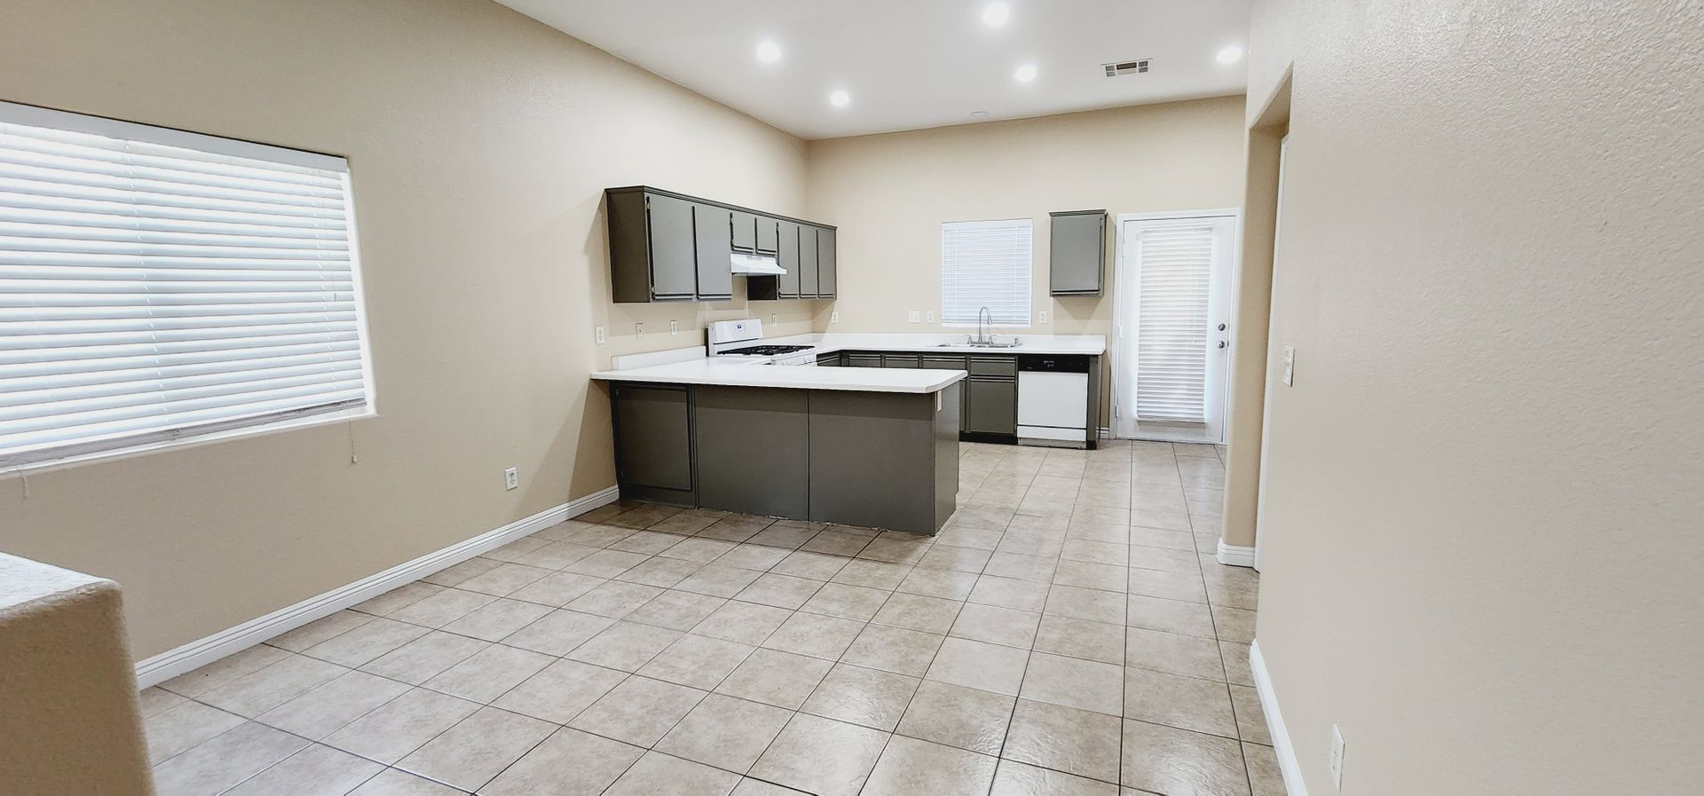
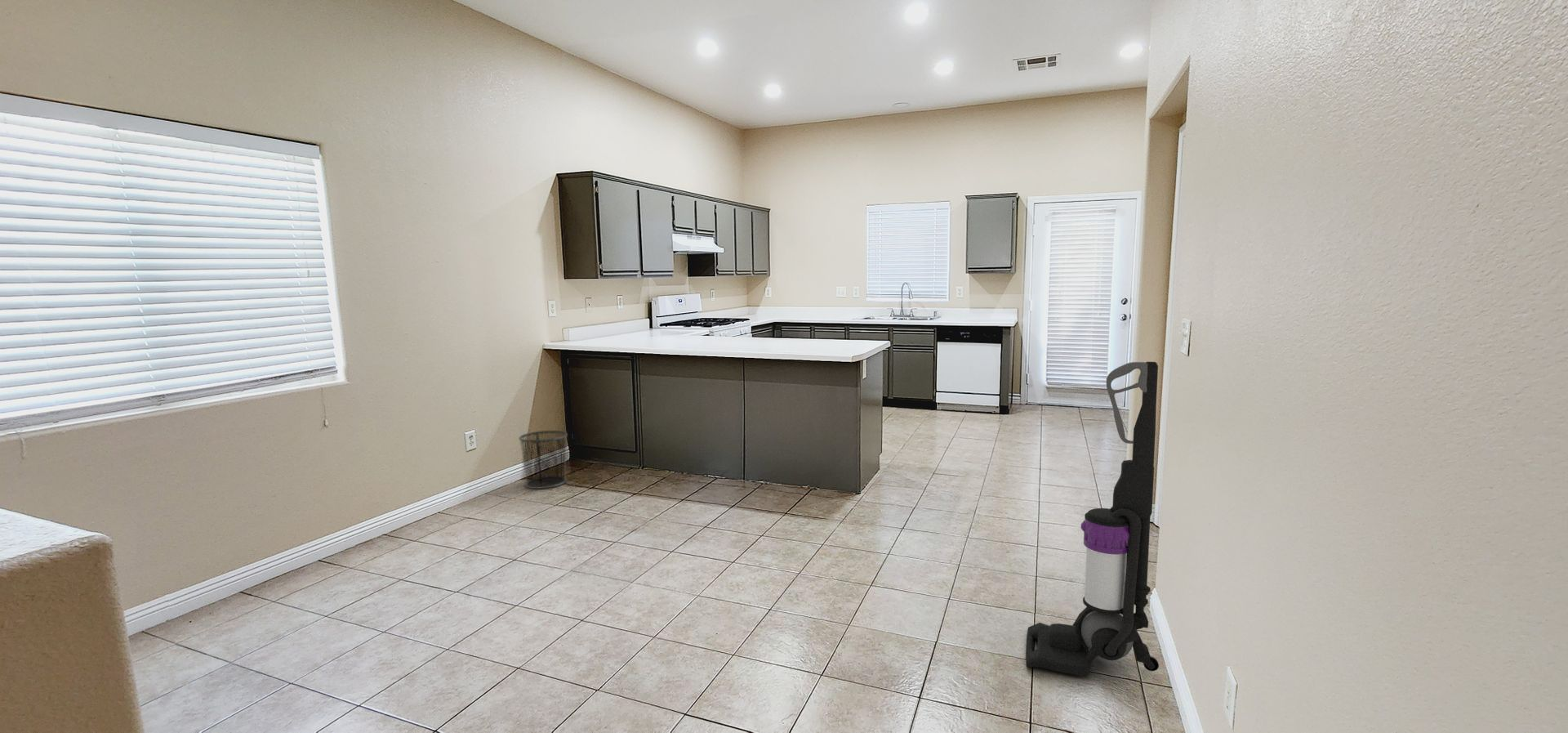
+ vacuum cleaner [1025,361,1160,677]
+ trash can [518,430,568,489]
